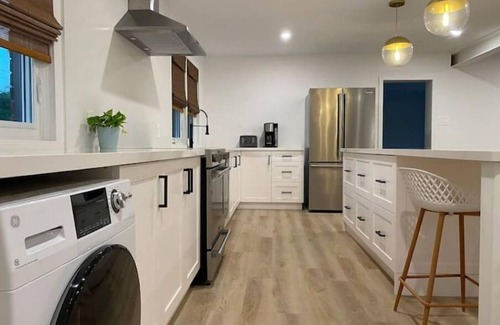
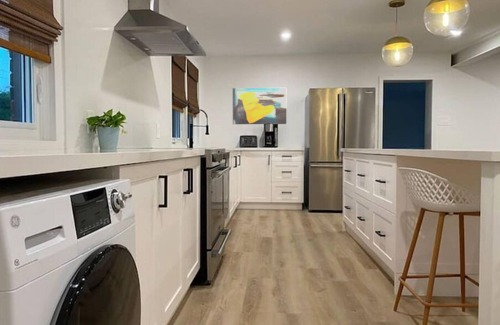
+ wall art [232,87,287,125]
